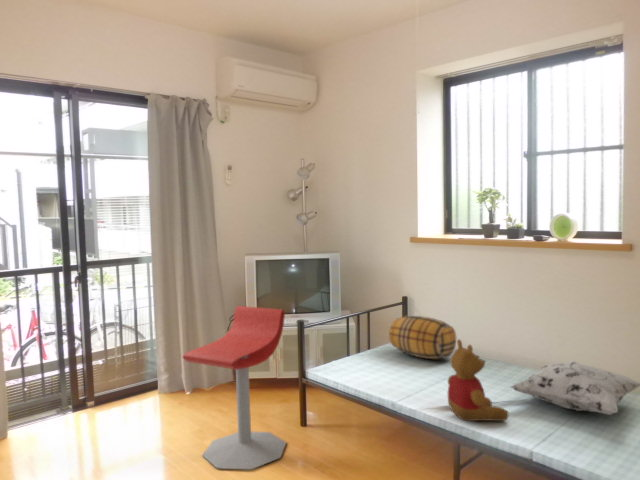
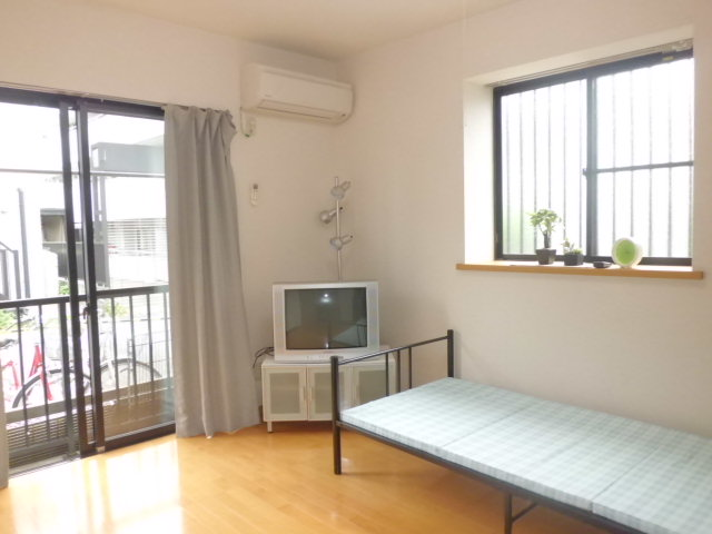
- stool [182,305,288,470]
- decorative pillow [509,360,640,416]
- teddy bear [447,338,510,422]
- pillow [388,315,457,360]
